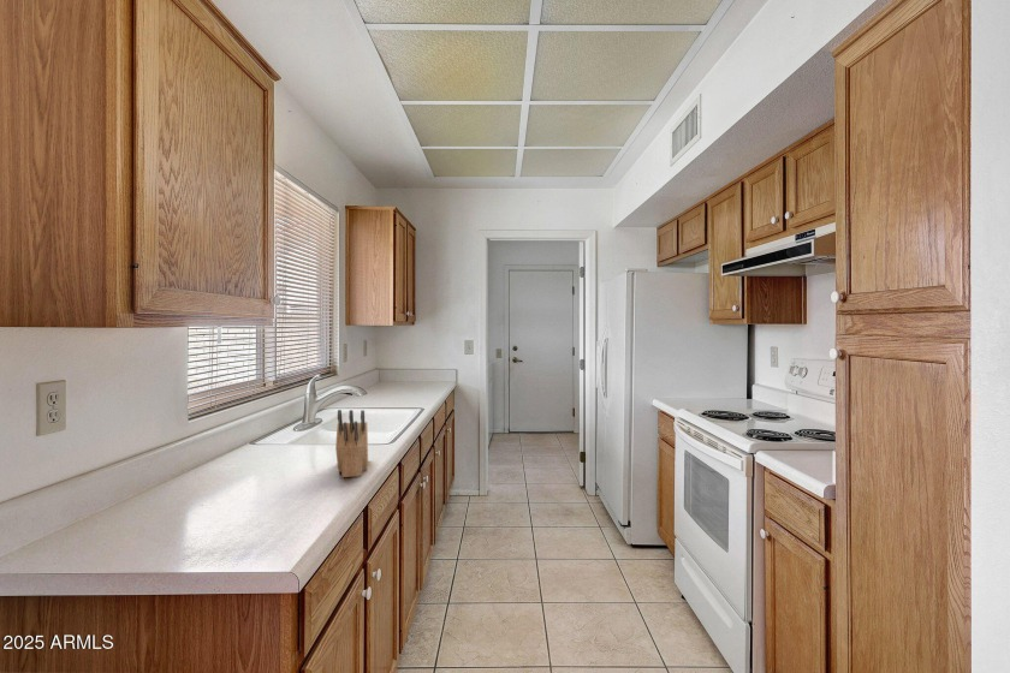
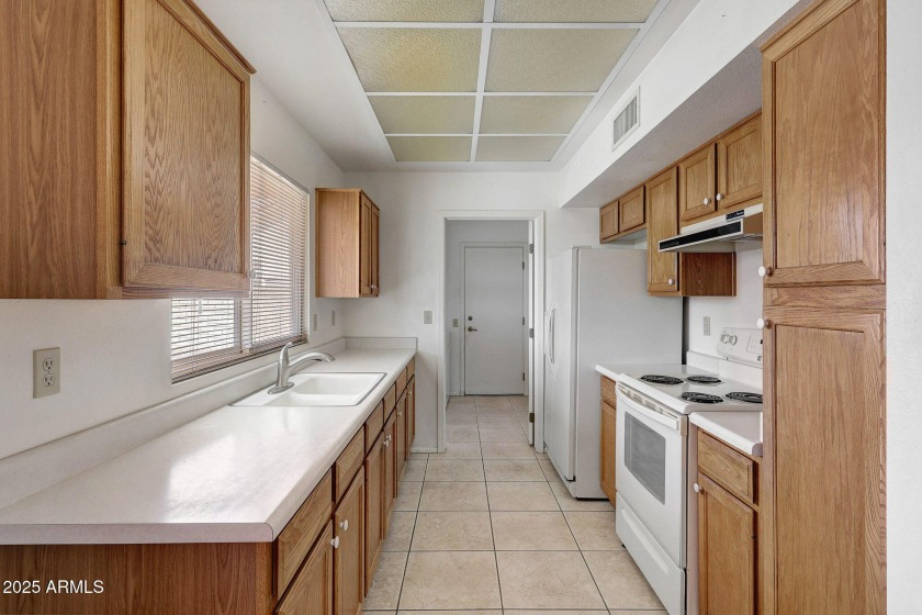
- knife block [334,409,369,478]
